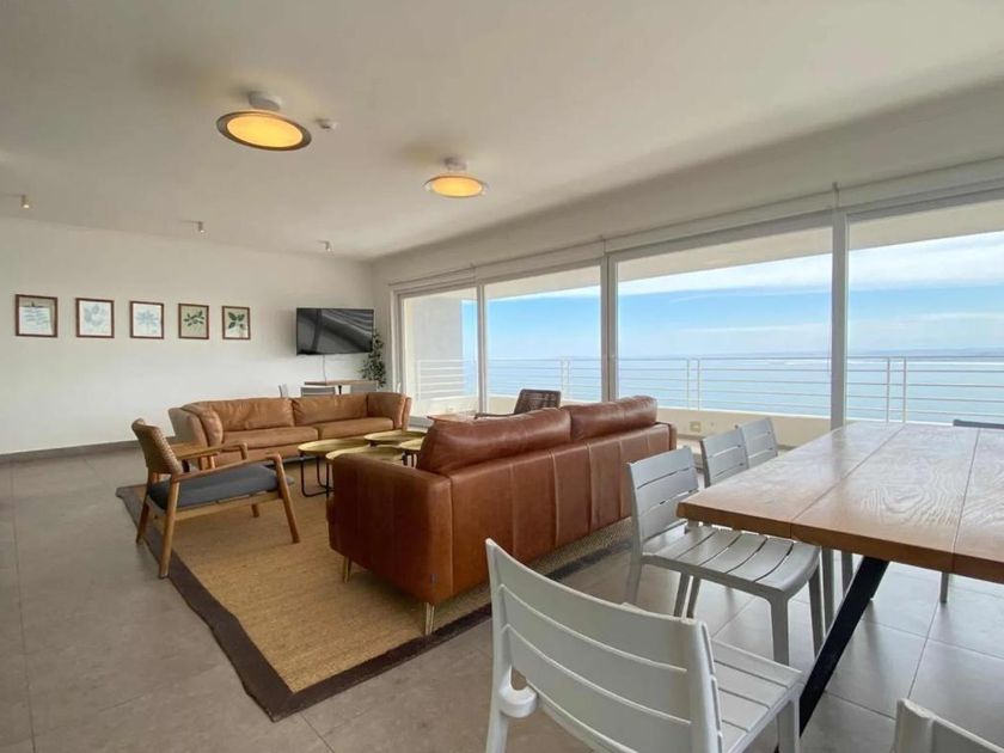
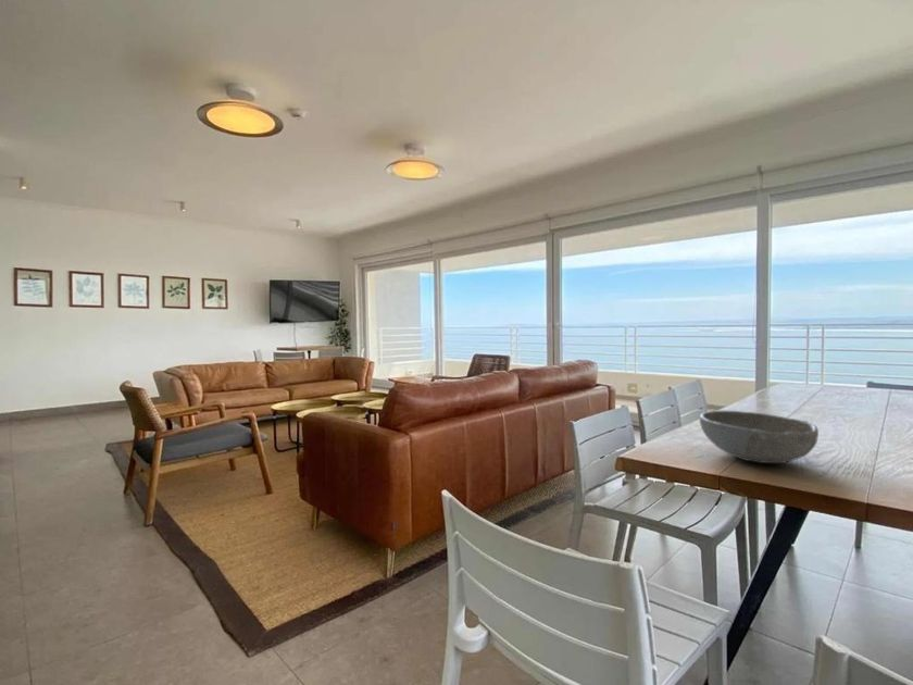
+ bowl [699,410,820,464]
